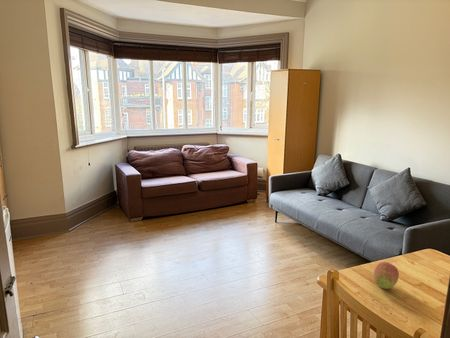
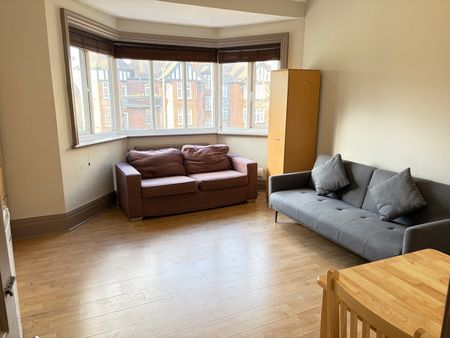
- fruit [373,261,400,290]
